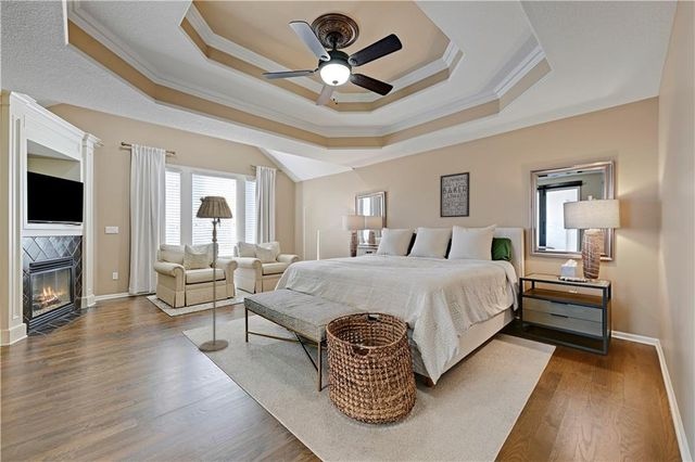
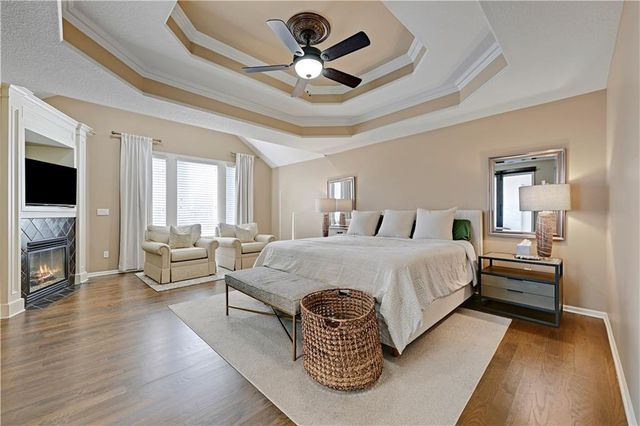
- wall art [439,171,471,219]
- floor lamp [195,195,233,352]
